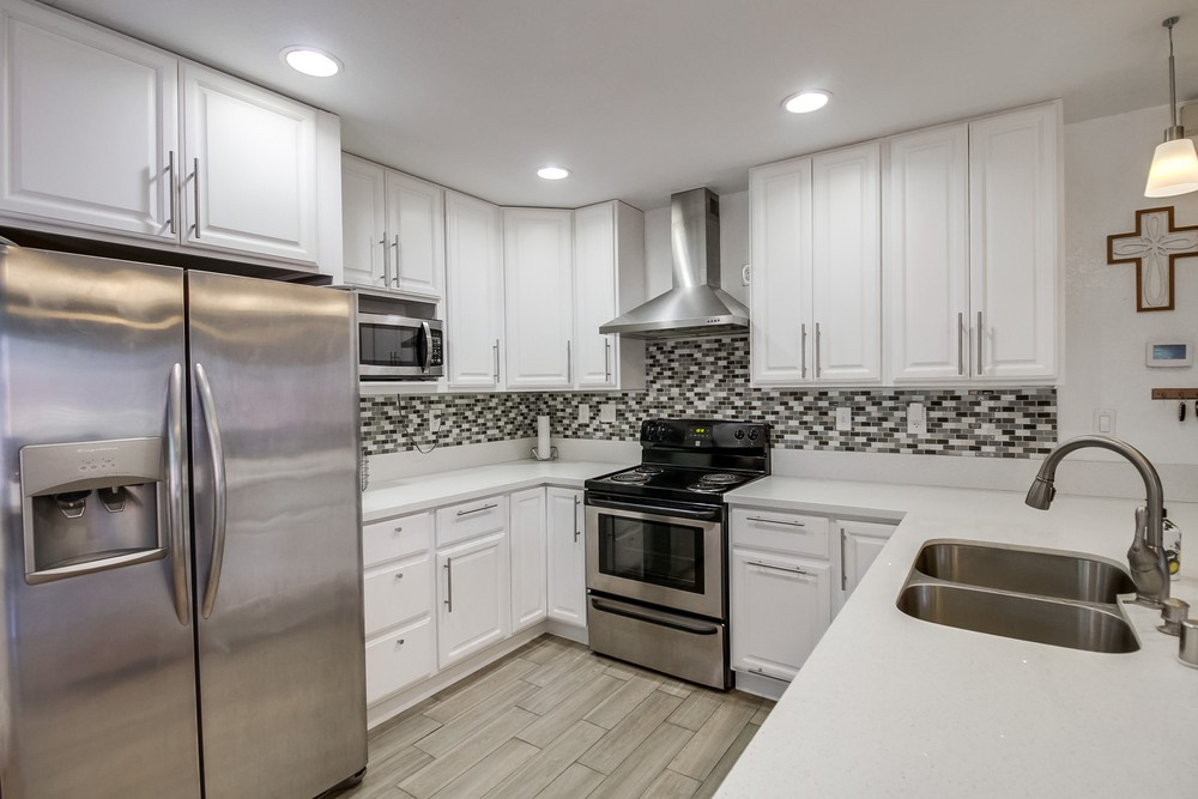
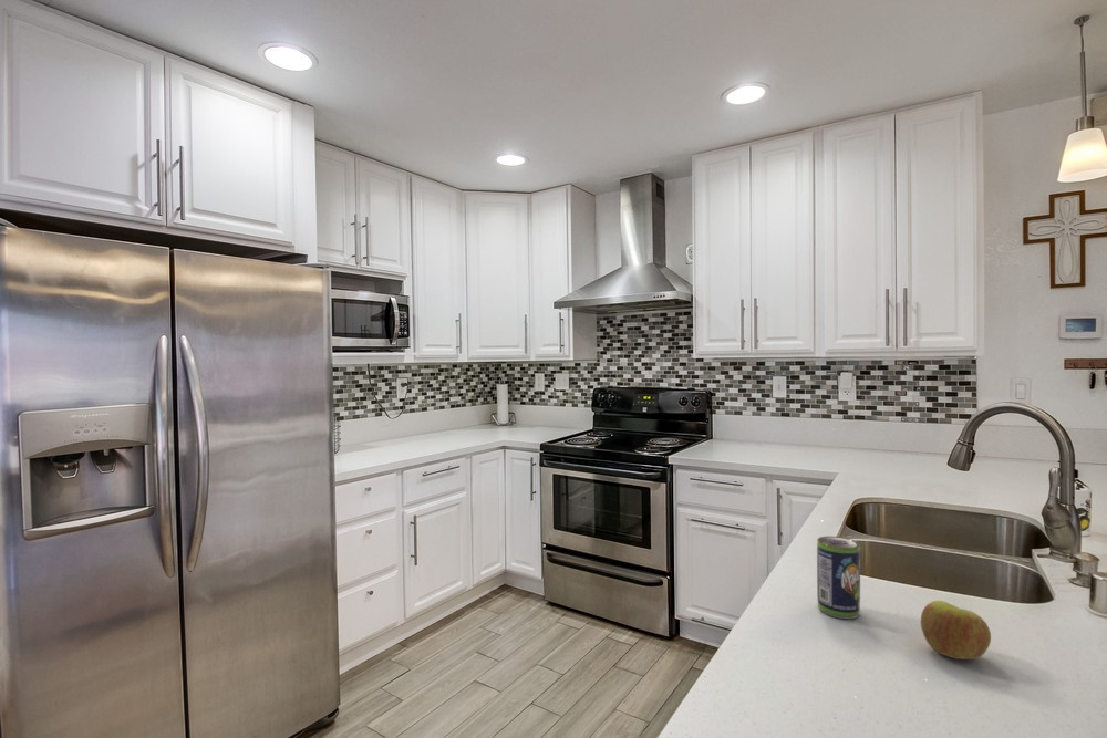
+ beverage can [816,536,861,620]
+ apple [920,600,992,661]
